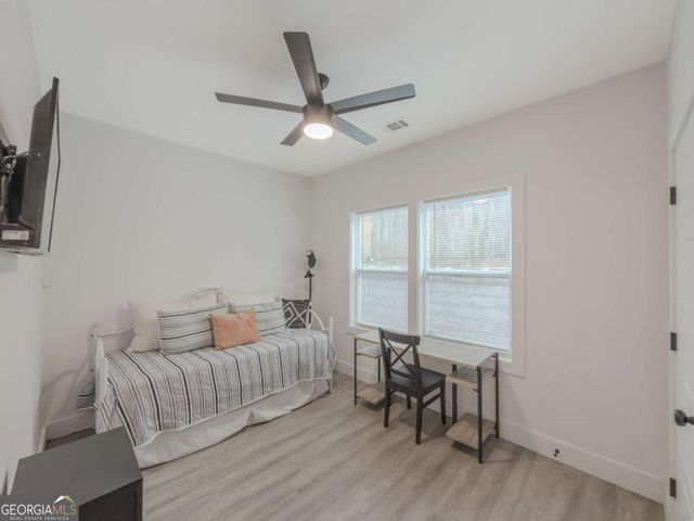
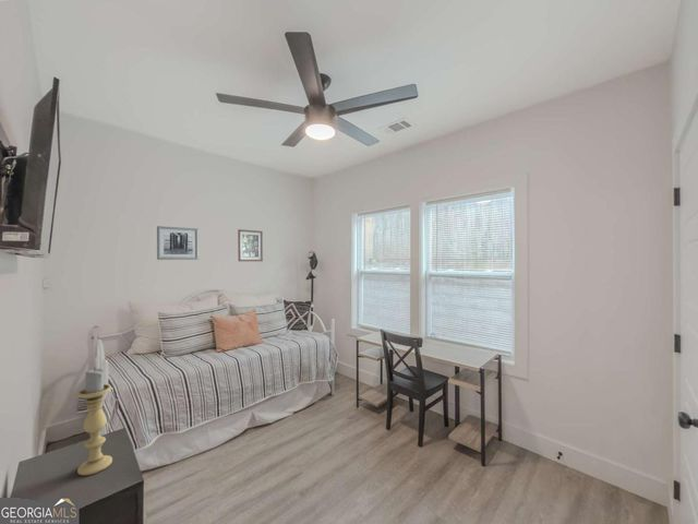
+ wall art [156,225,200,261]
+ candle holder [76,367,113,477]
+ wall art [237,228,264,262]
